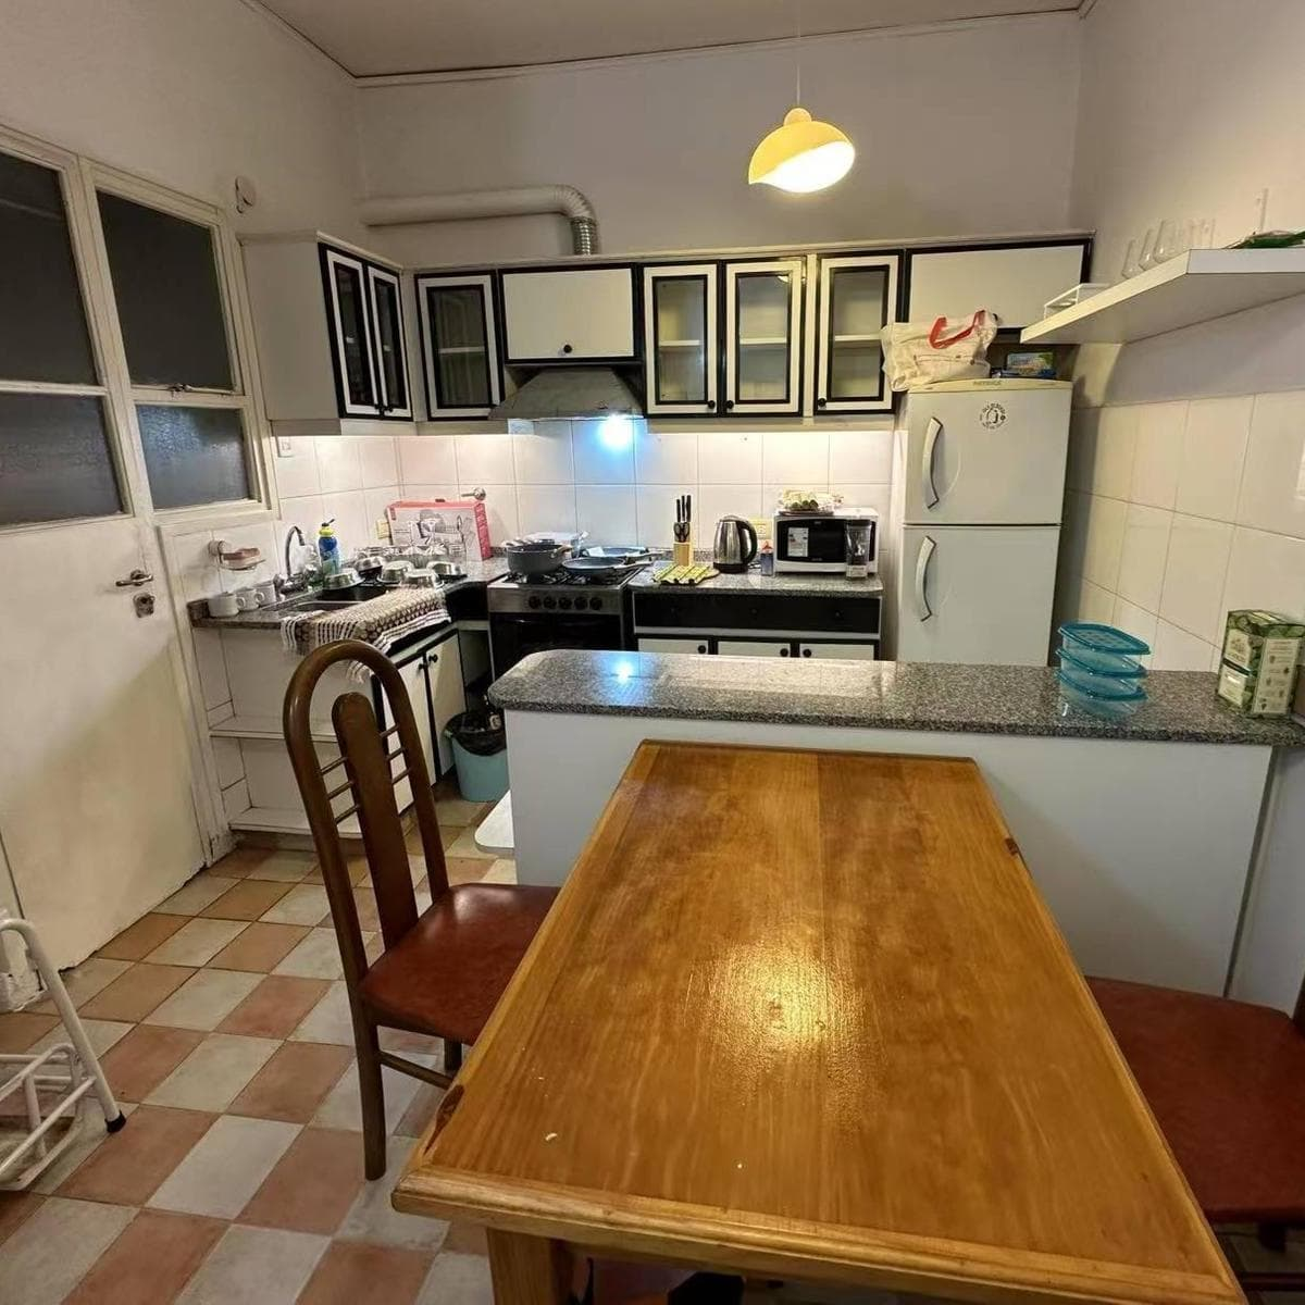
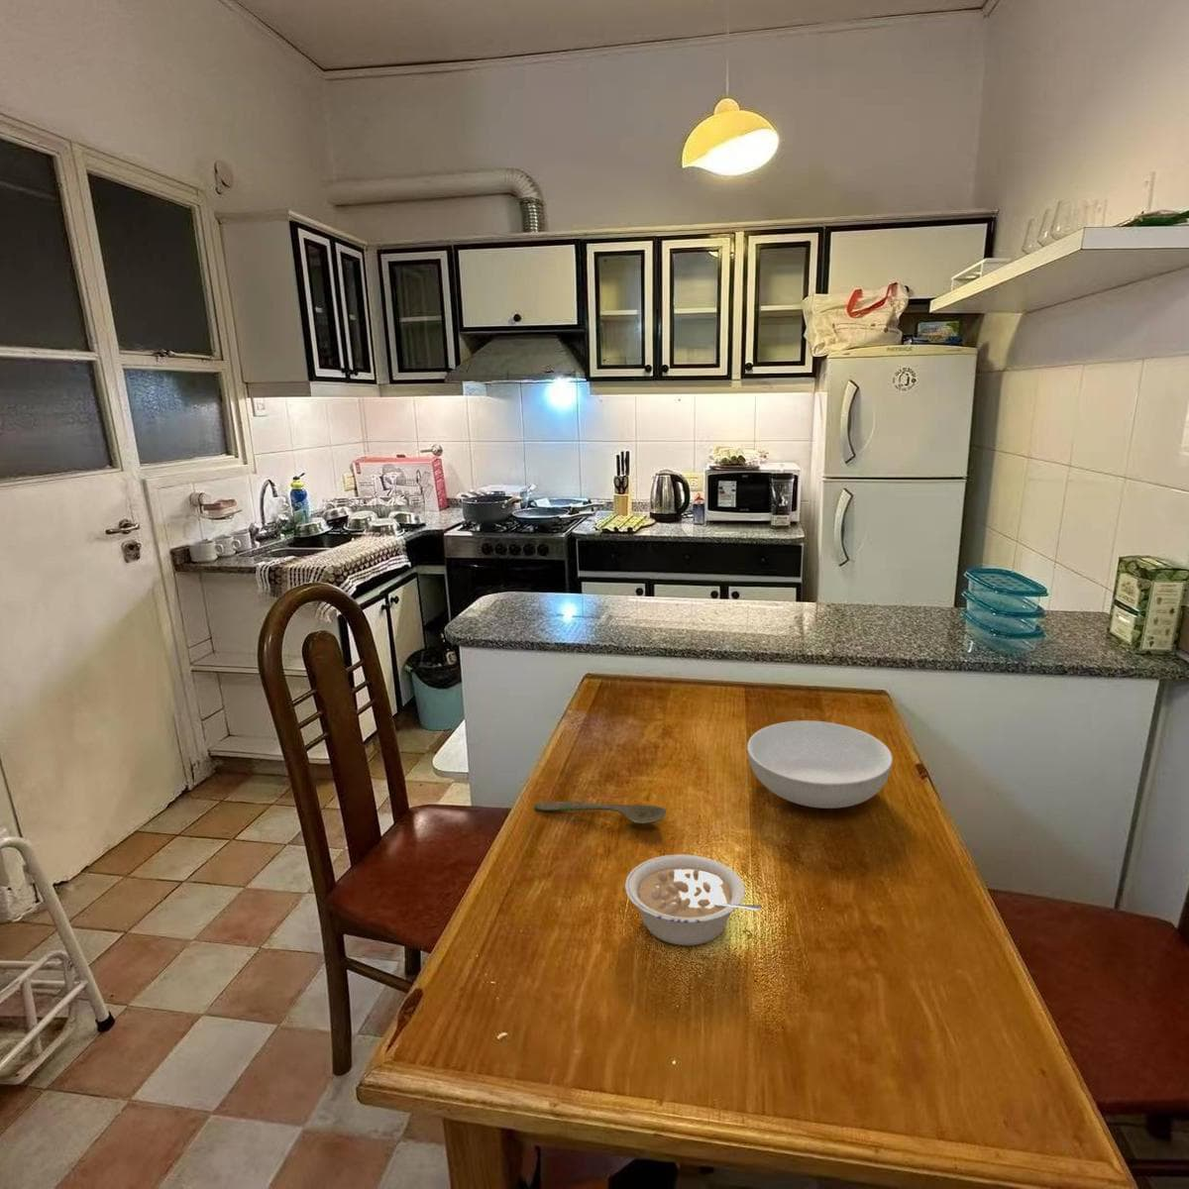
+ legume [624,854,763,946]
+ spoon [534,800,667,824]
+ serving bowl [746,720,894,809]
